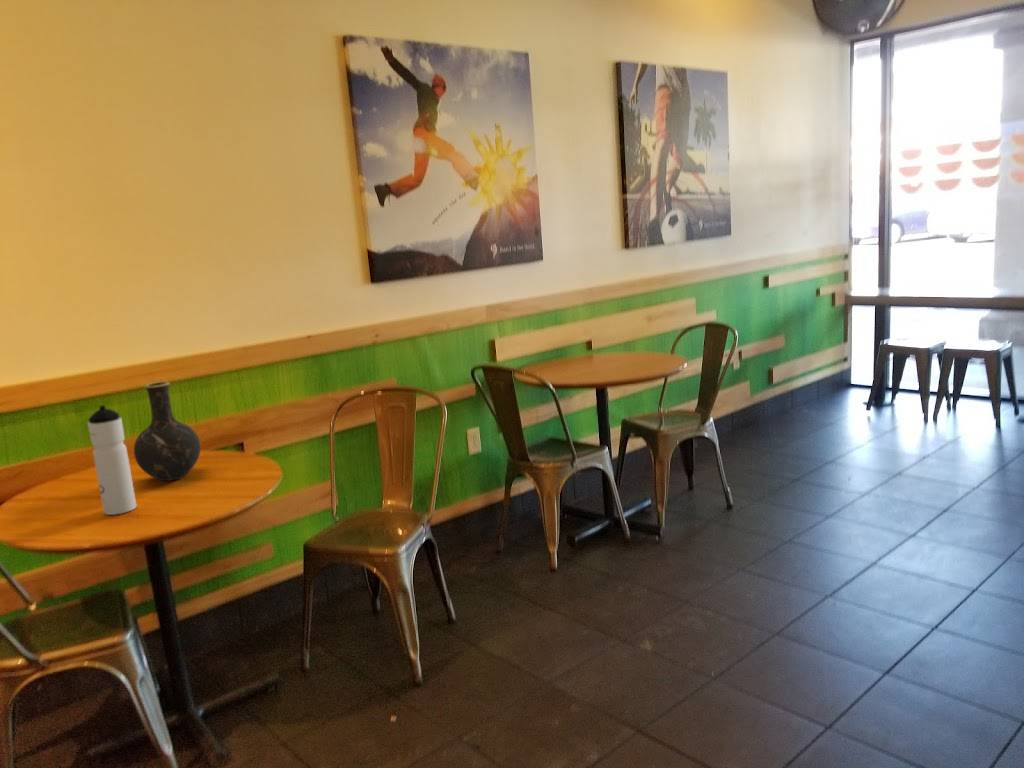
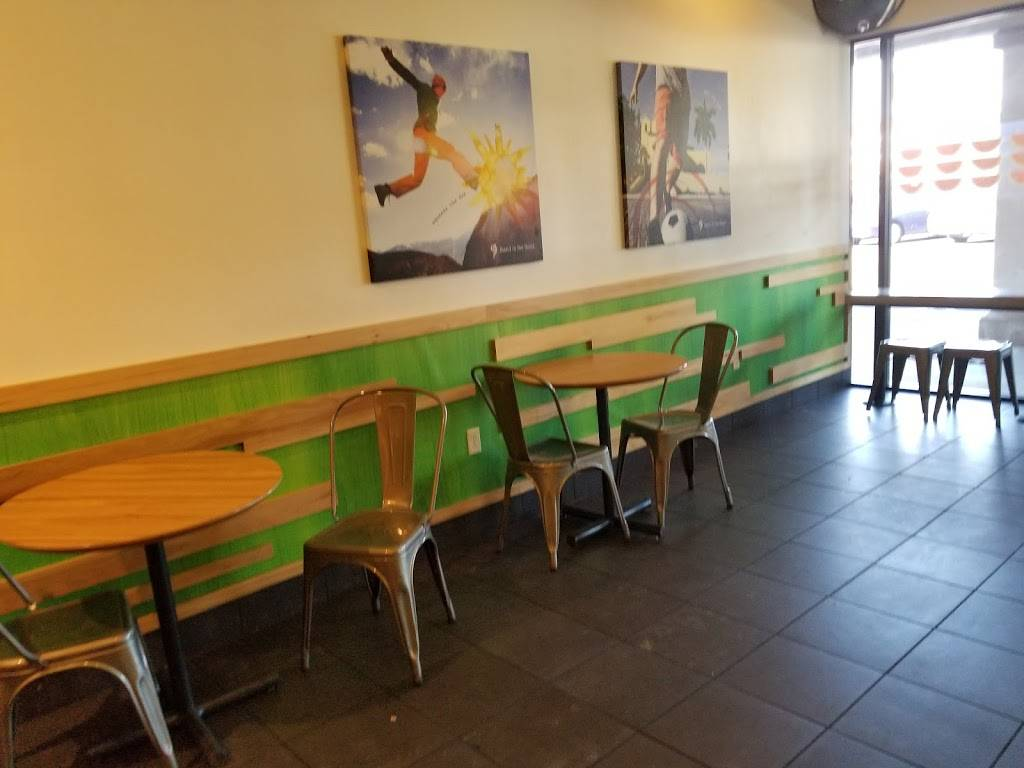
- vase [133,381,202,482]
- water bottle [87,404,137,516]
